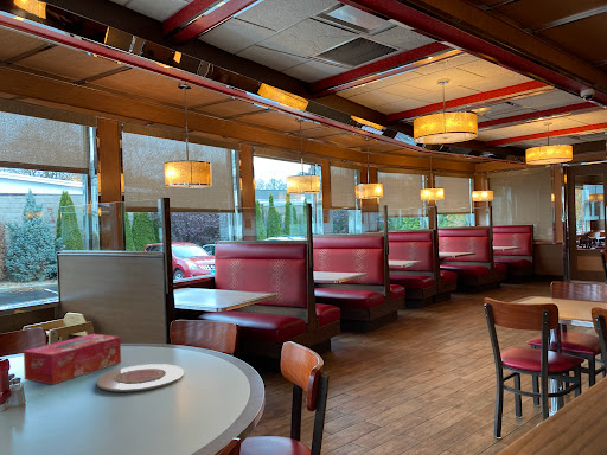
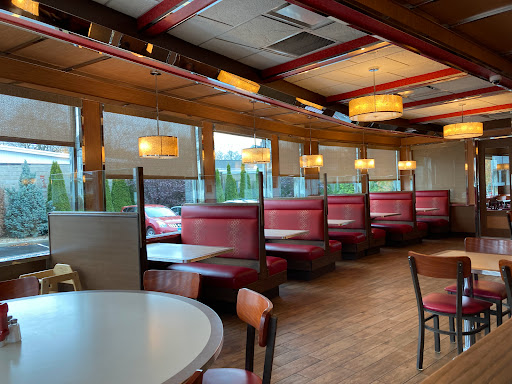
- tissue box [23,333,122,385]
- plate [96,363,185,393]
